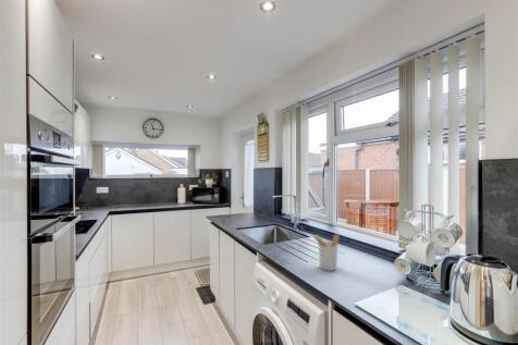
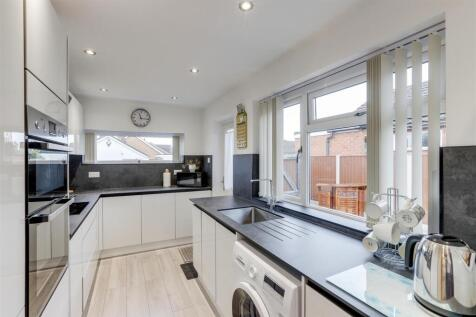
- utensil holder [311,234,341,272]
